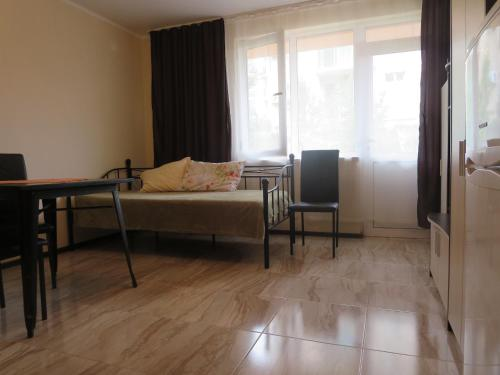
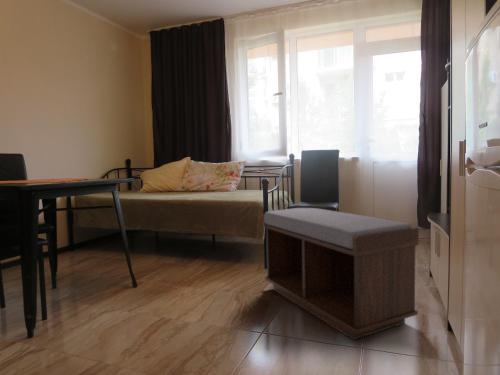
+ bench [262,207,420,341]
